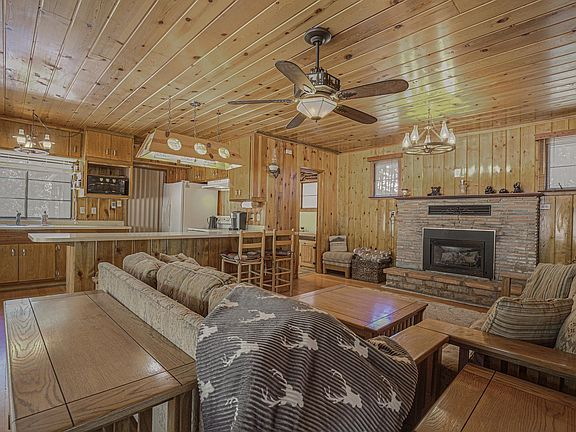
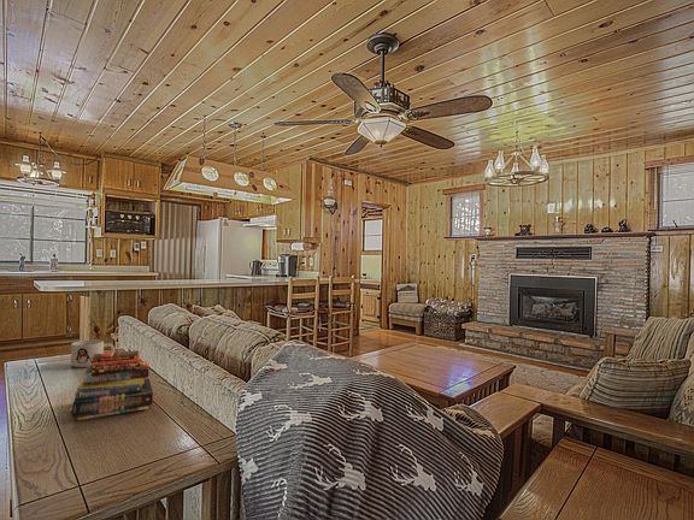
+ mug [70,338,116,368]
+ book [67,349,154,421]
